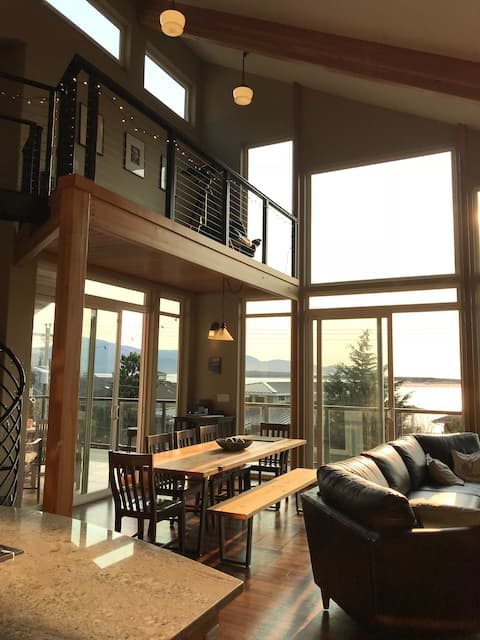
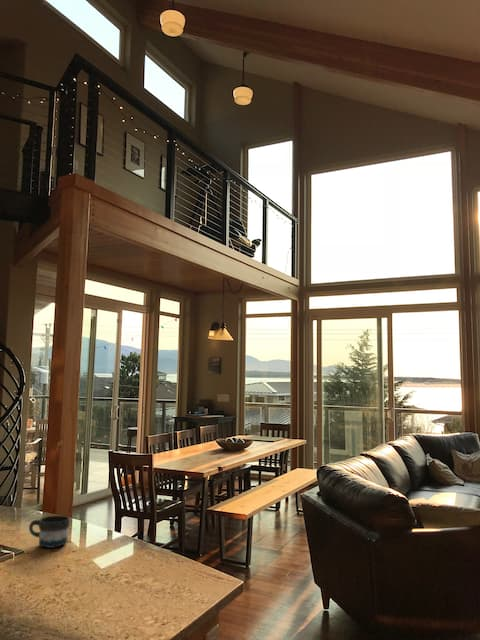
+ mug [28,515,71,549]
